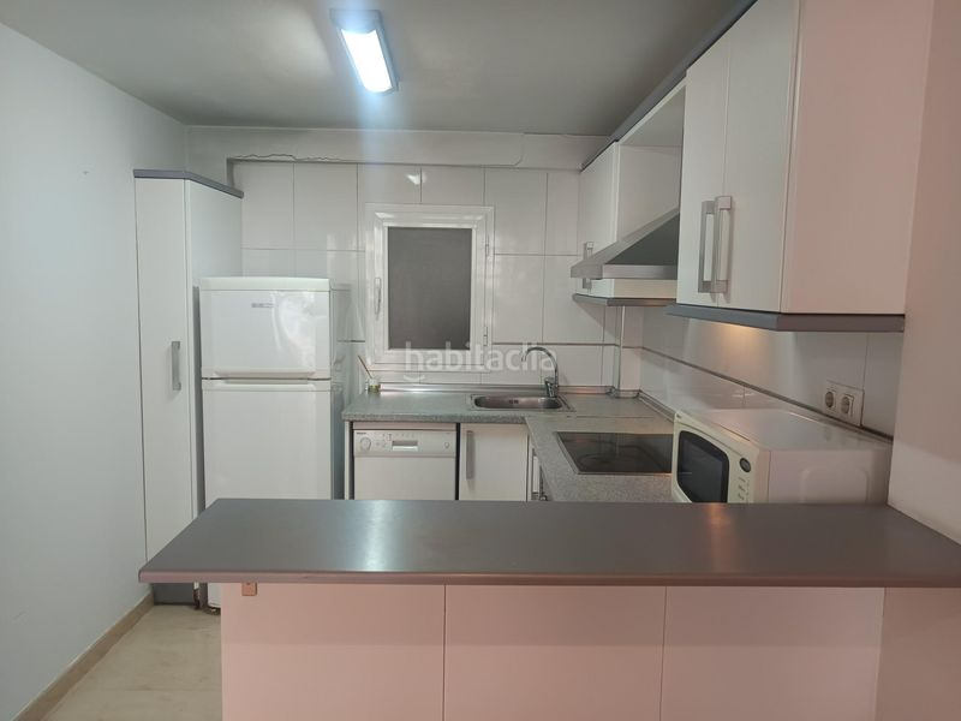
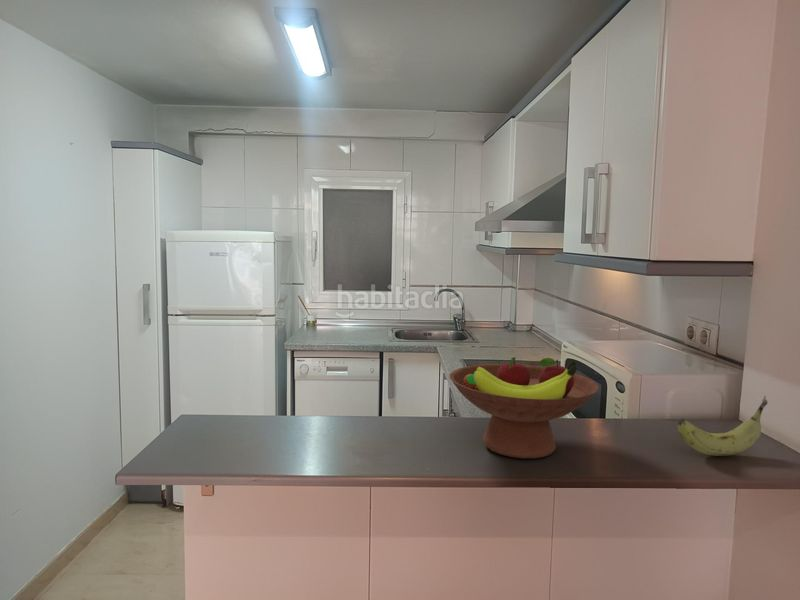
+ fruit bowl [448,356,600,460]
+ fruit [677,395,768,457]
